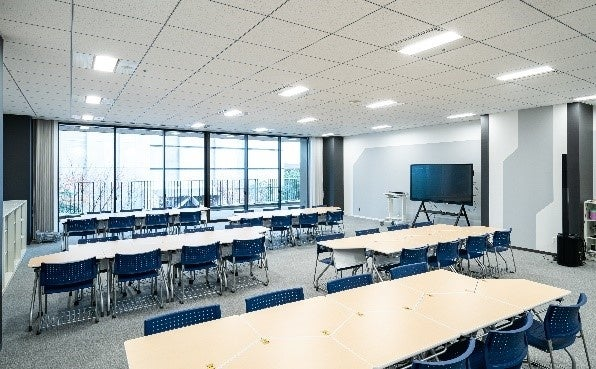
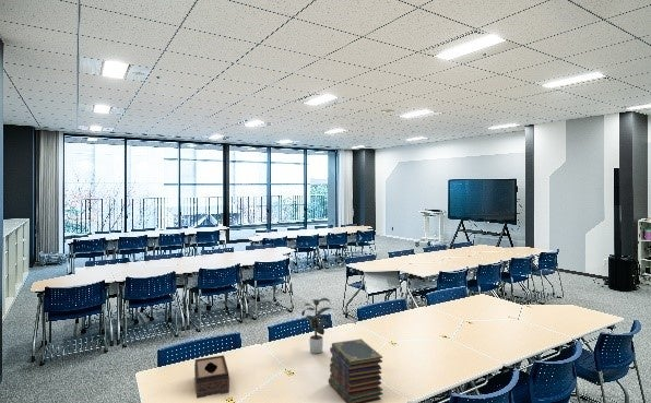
+ book stack [328,337,383,403]
+ potted plant [299,297,332,355]
+ tissue box [193,354,230,400]
